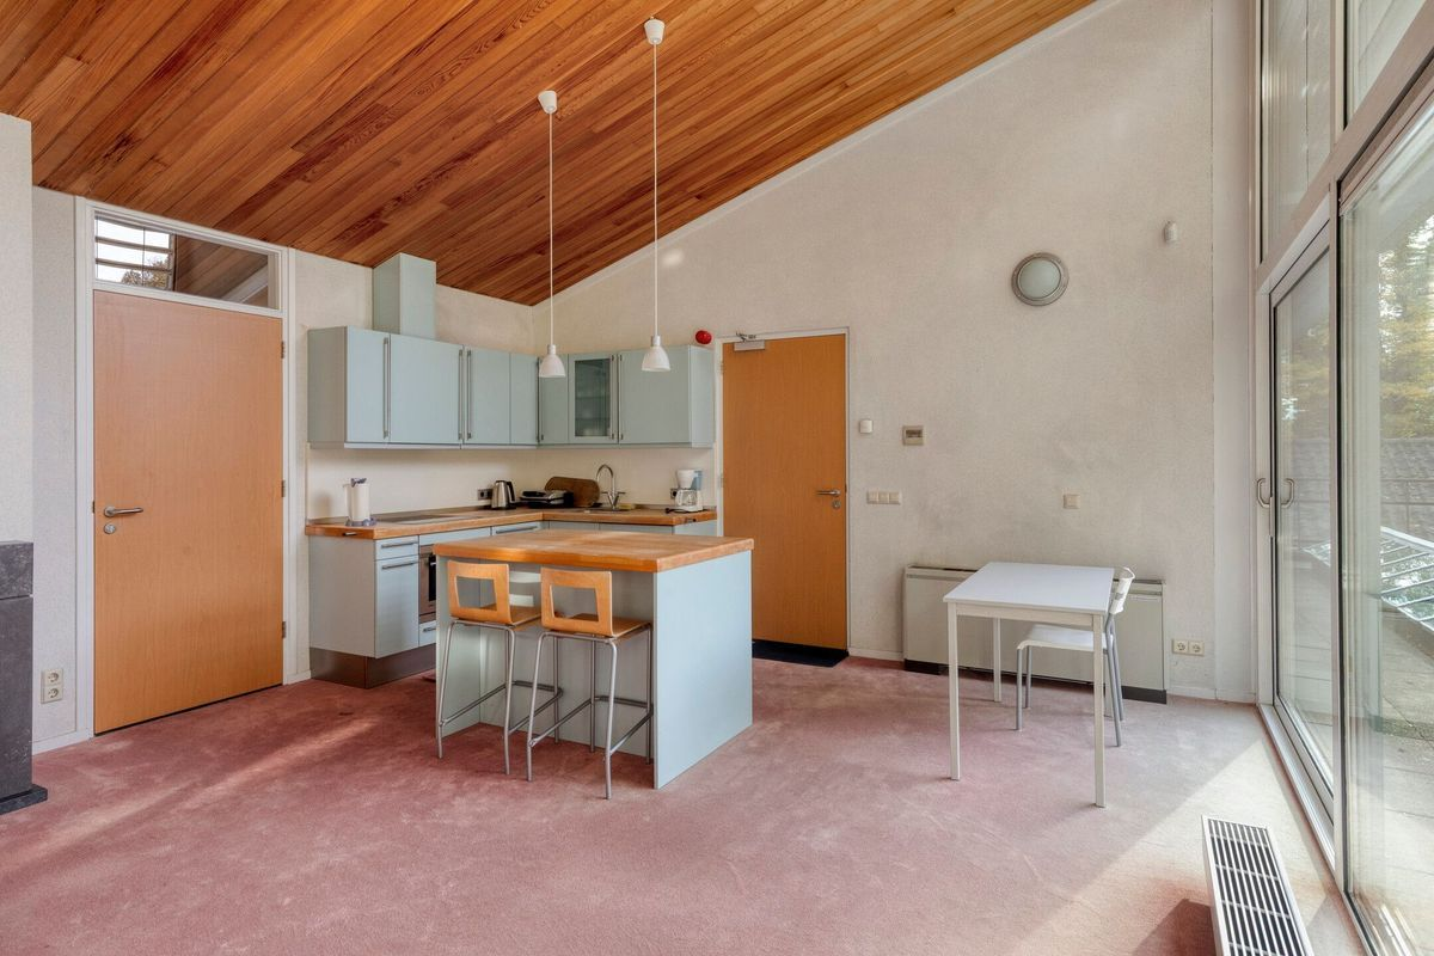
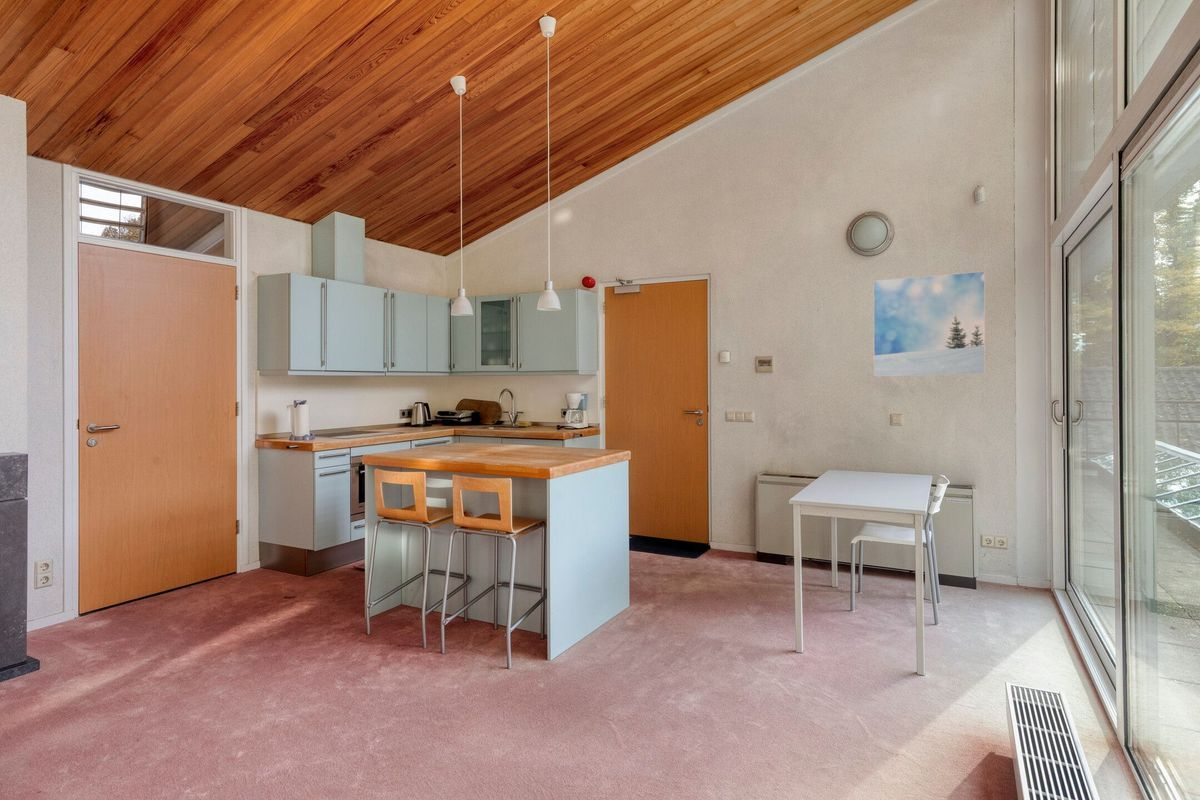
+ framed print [872,270,986,377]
